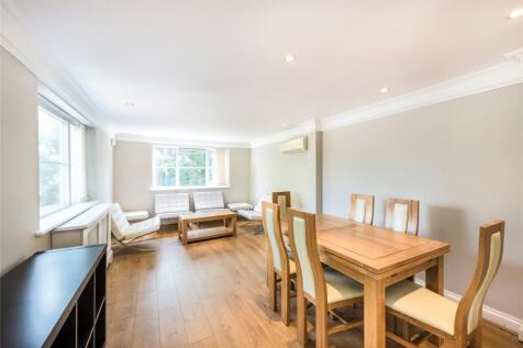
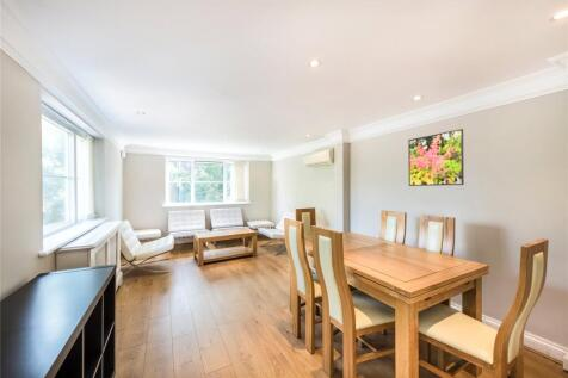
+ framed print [407,128,465,187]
